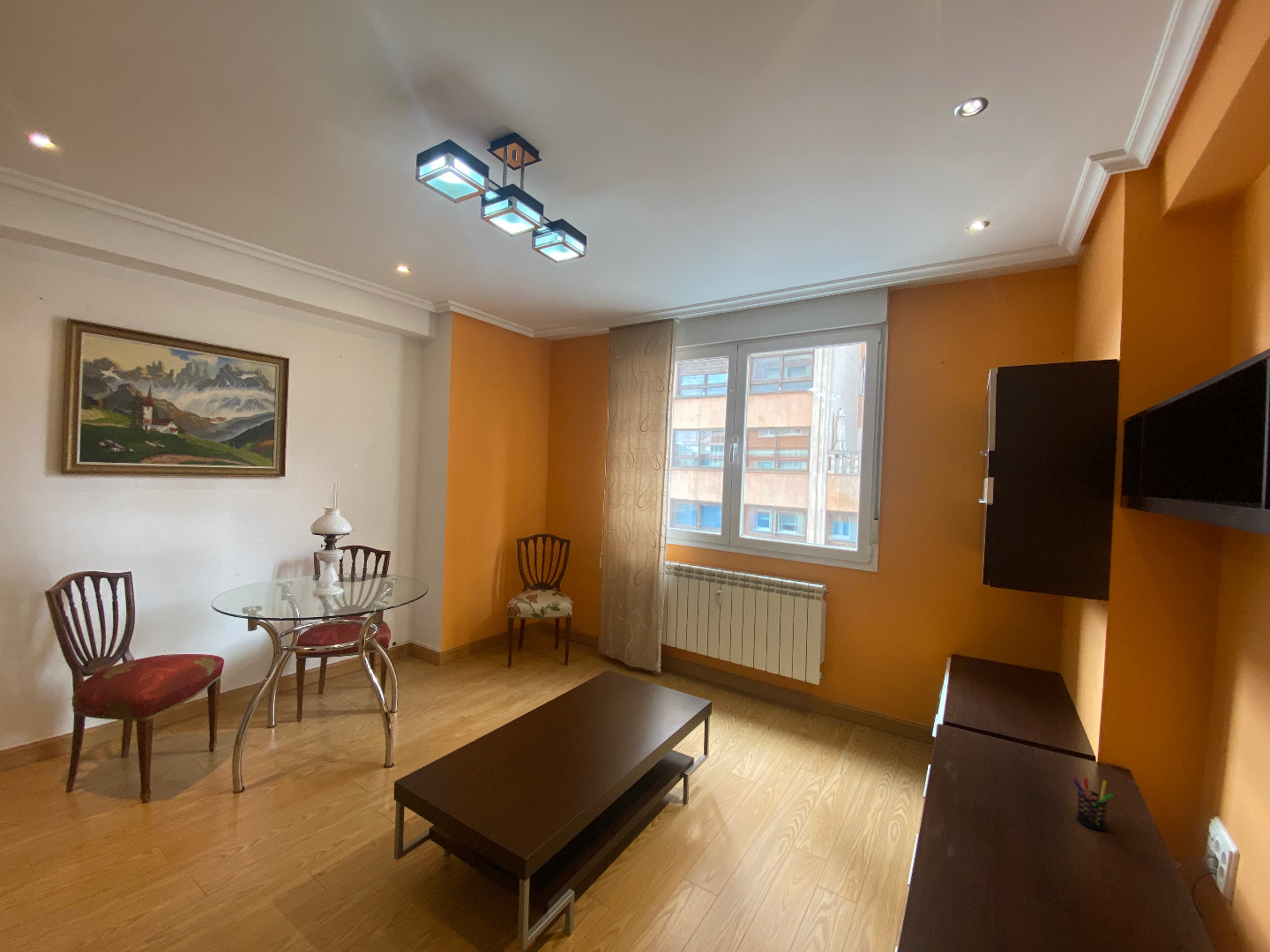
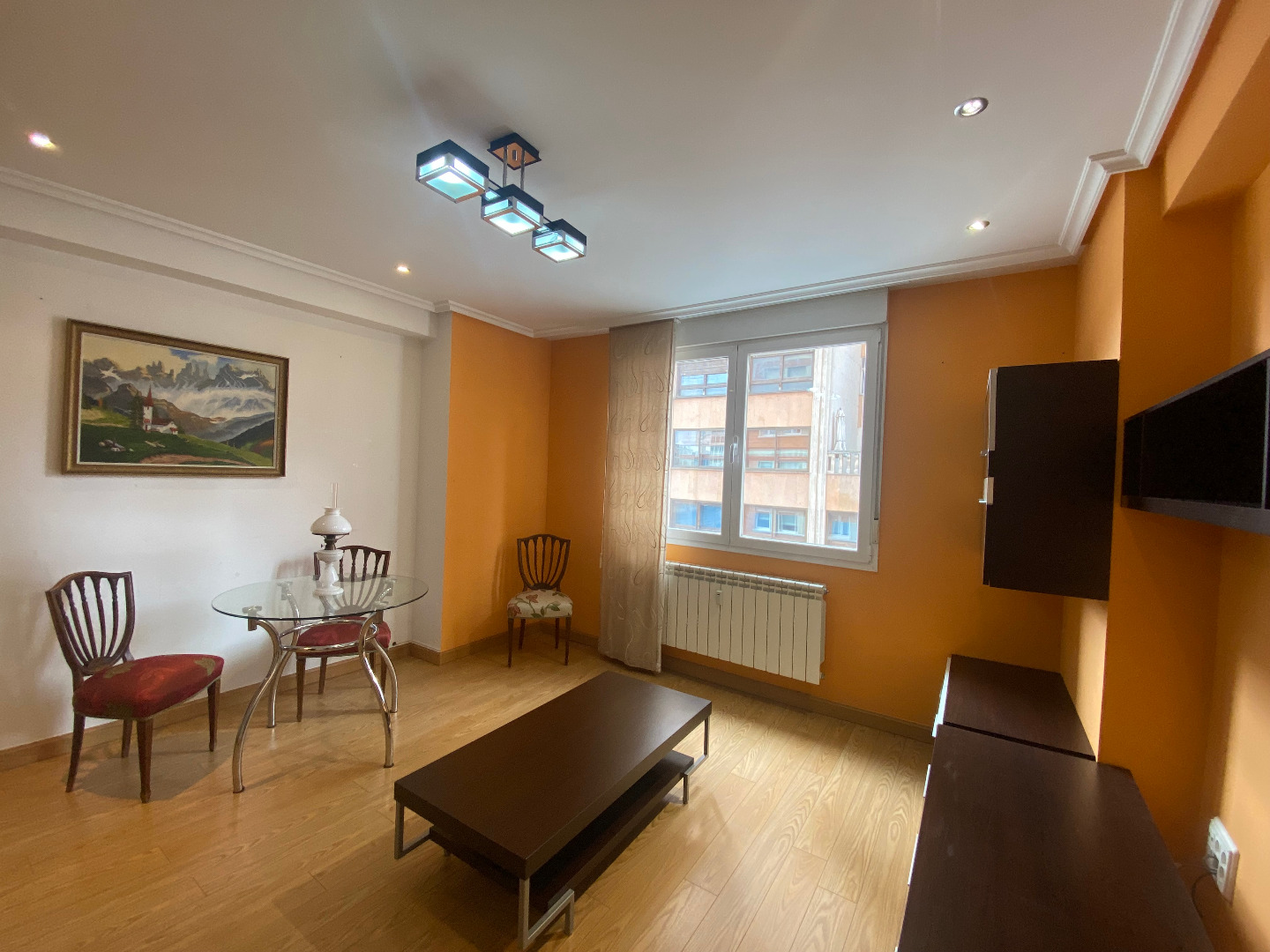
- pen holder [1071,776,1115,831]
